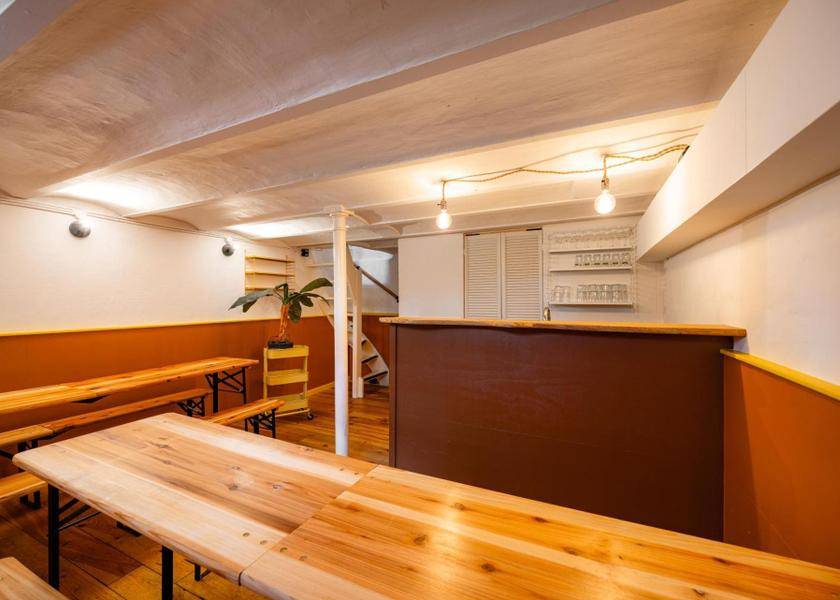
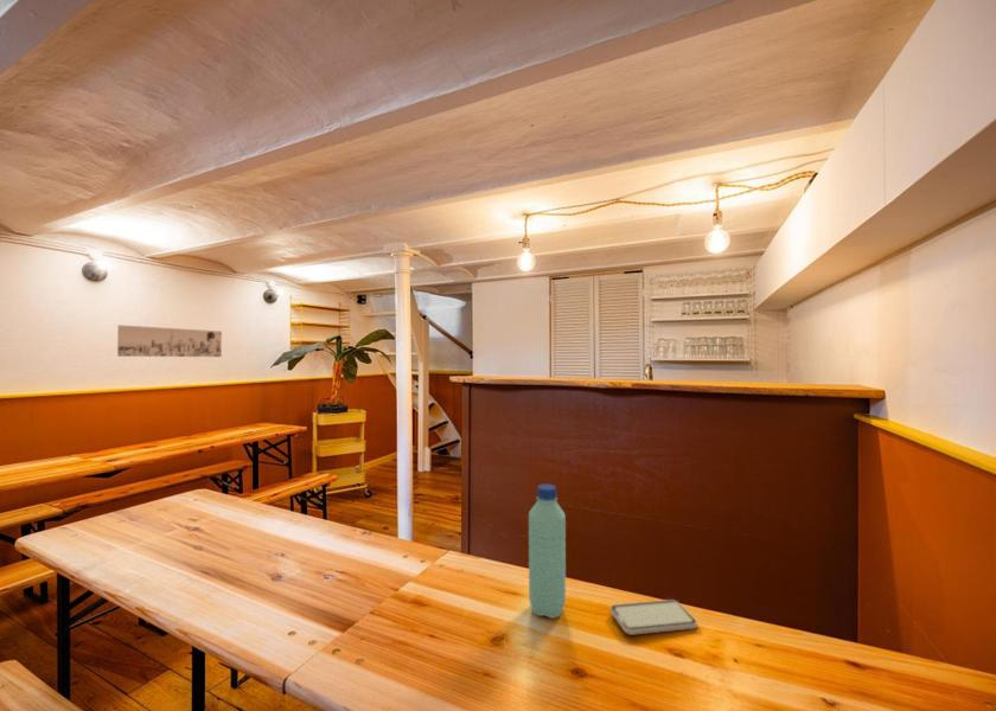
+ smartphone [609,598,698,636]
+ water bottle [528,482,567,620]
+ wall art [116,324,223,358]
